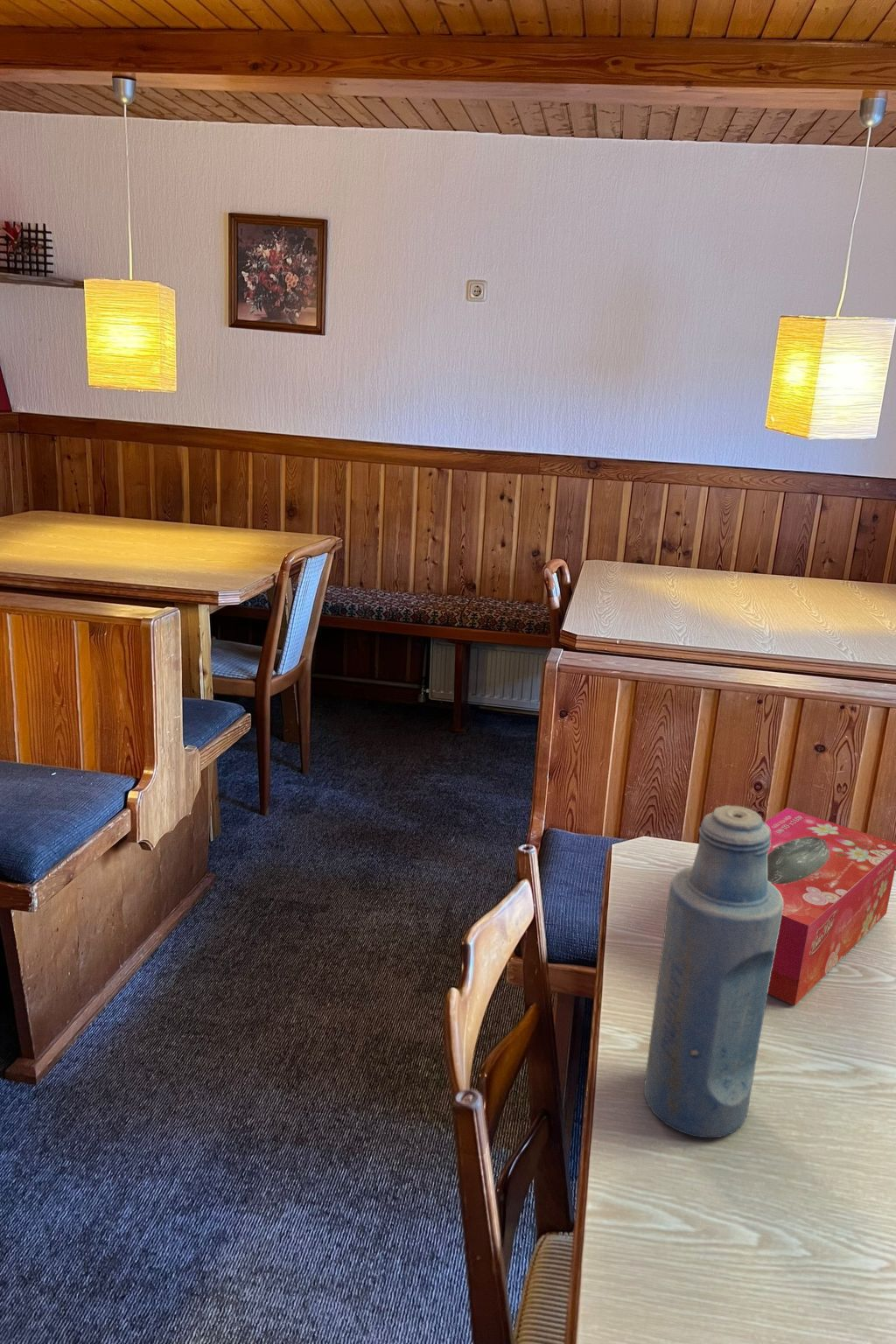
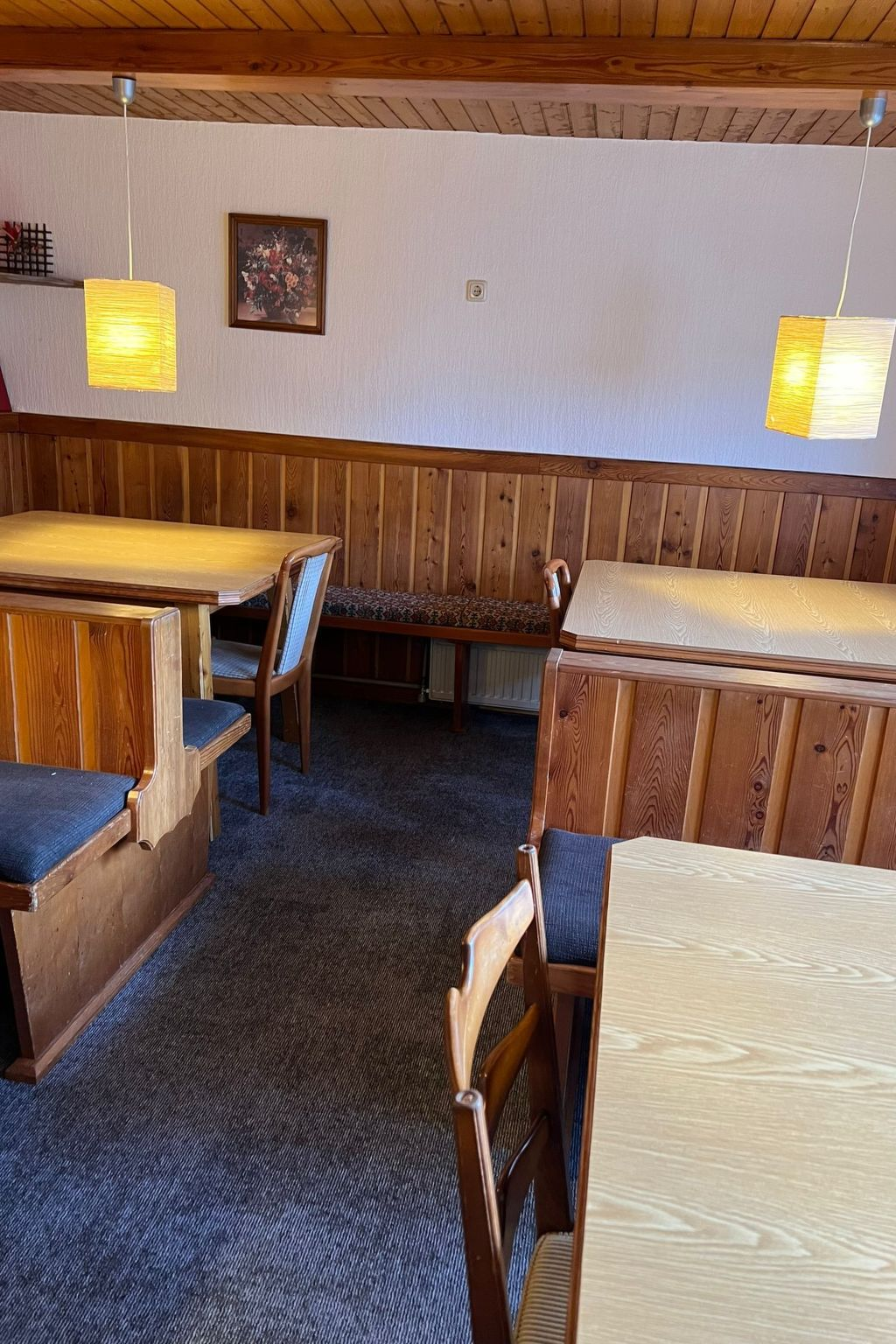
- bottle [643,804,783,1139]
- tissue box [764,807,896,1006]
